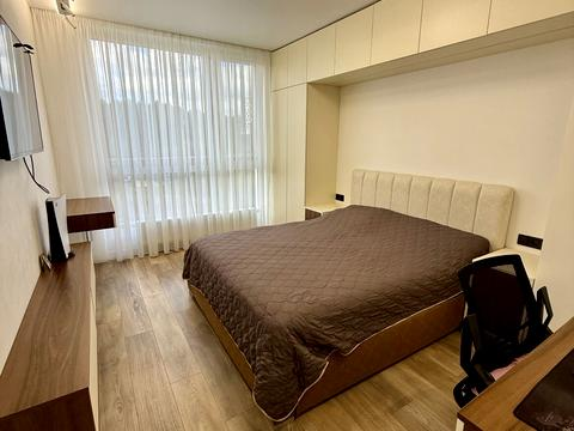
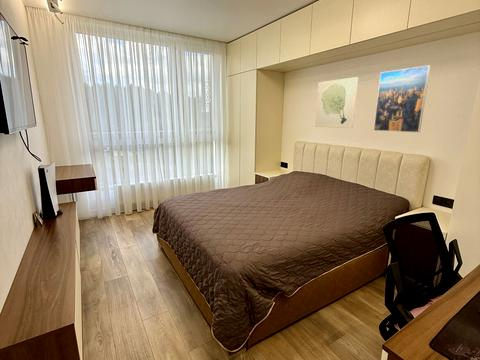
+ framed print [373,64,431,133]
+ wall art [314,76,359,129]
